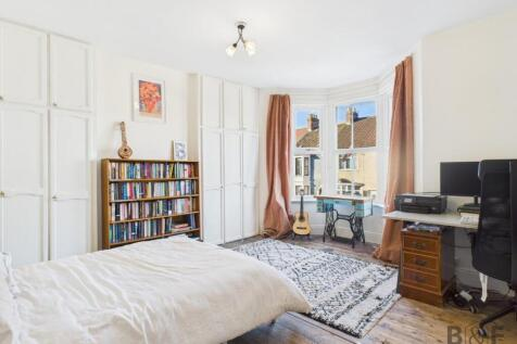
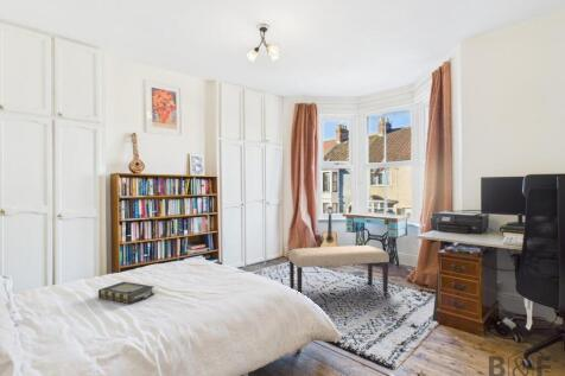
+ book [97,281,155,305]
+ bench [287,244,391,294]
